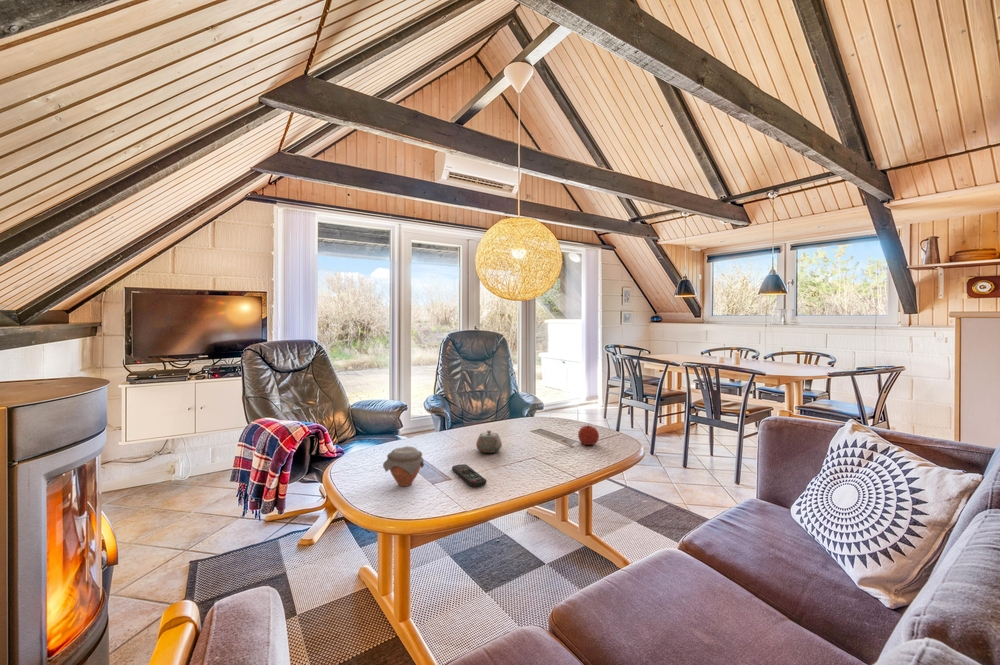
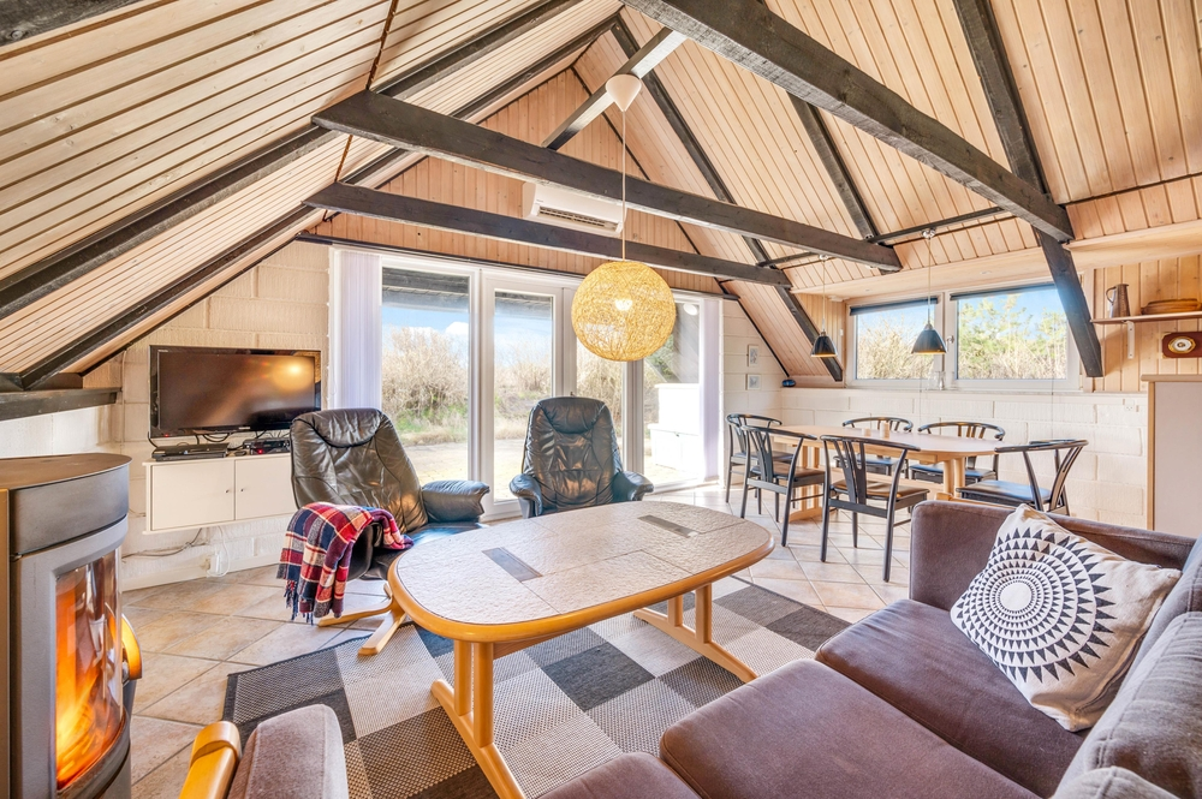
- remote control [451,463,487,488]
- fruit [577,424,600,446]
- jar [382,445,425,487]
- teapot [475,429,503,454]
